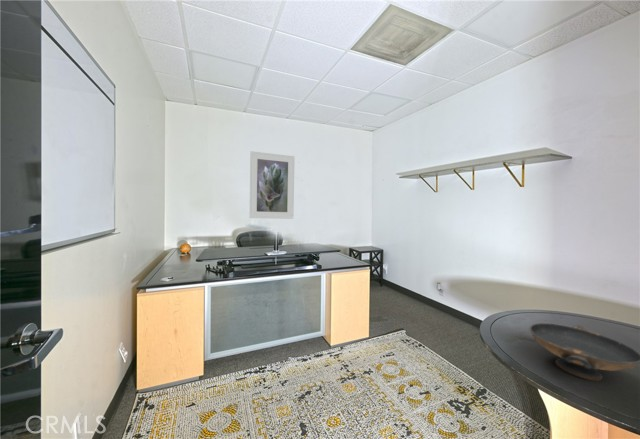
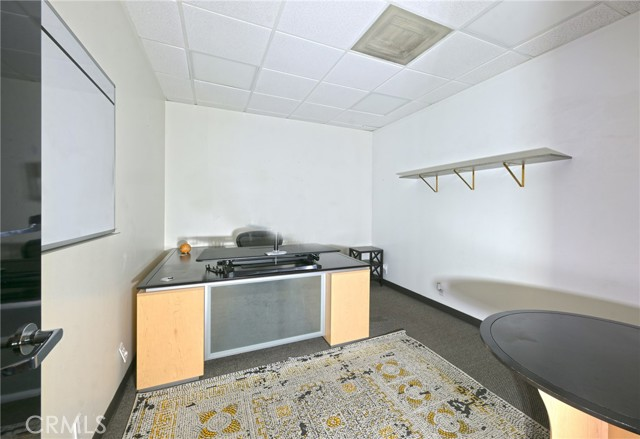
- decorative bowl [528,322,640,381]
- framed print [249,150,295,220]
